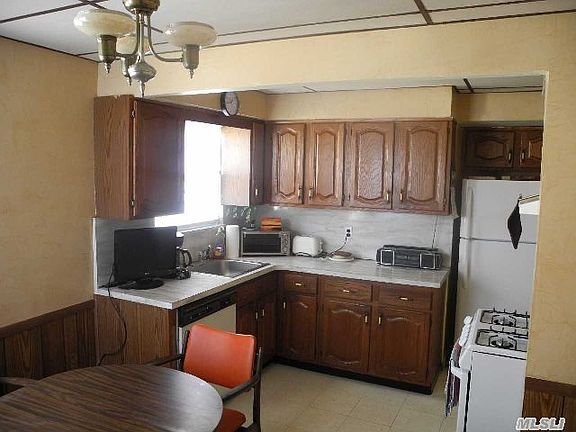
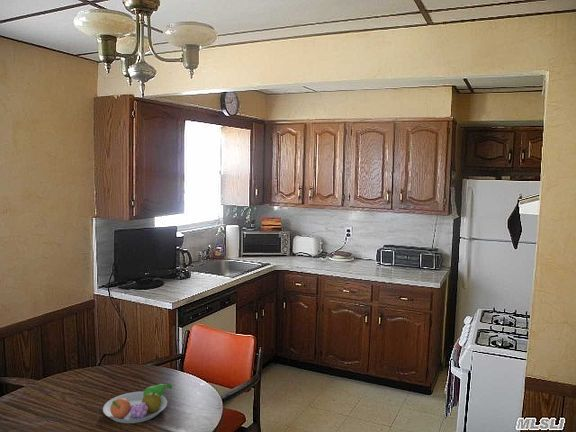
+ fruit bowl [102,383,173,424]
